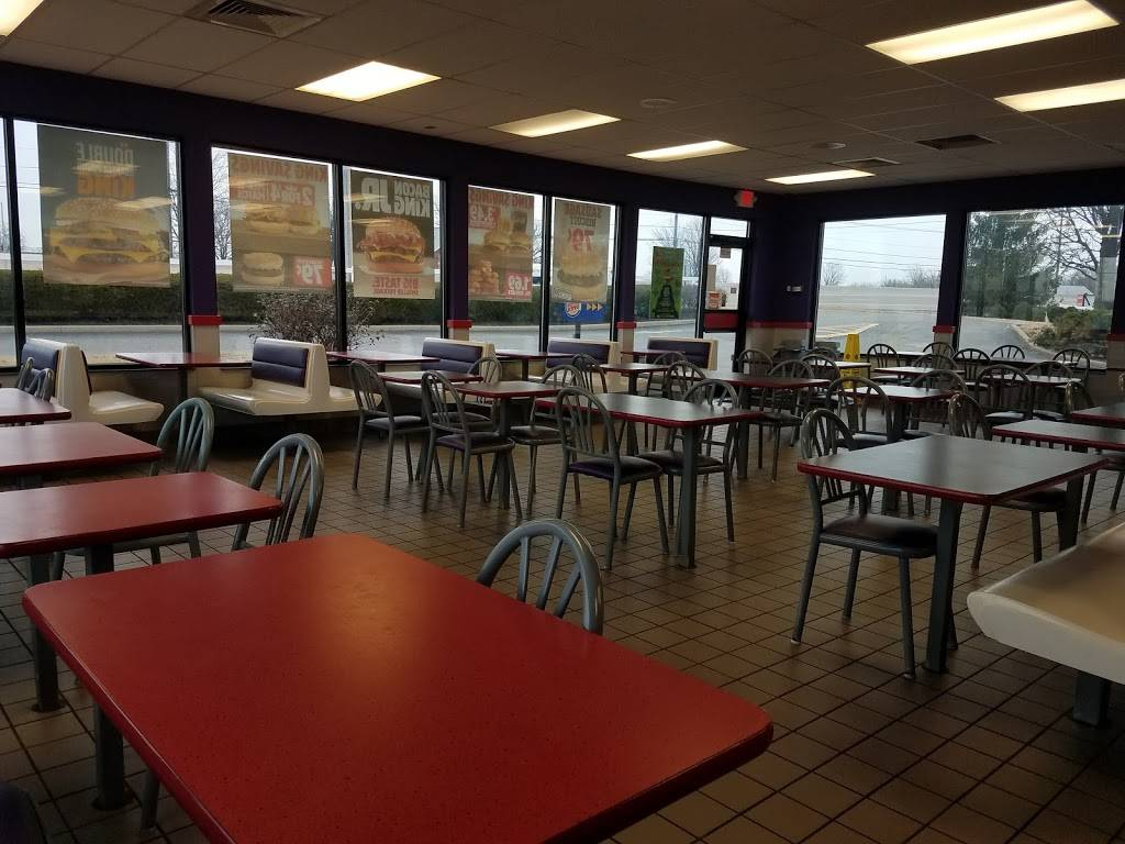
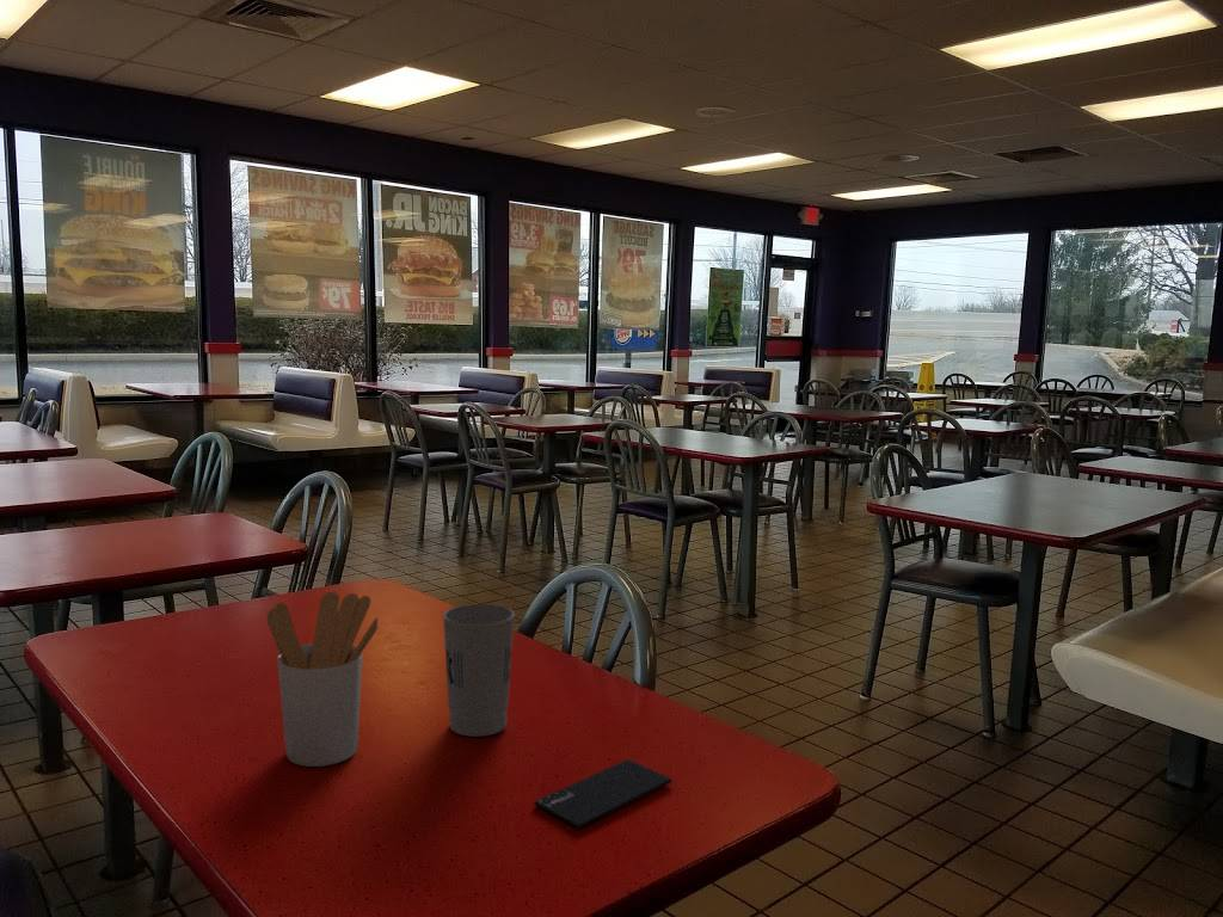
+ utensil holder [265,591,380,768]
+ smartphone [533,758,674,830]
+ cup [442,603,516,738]
